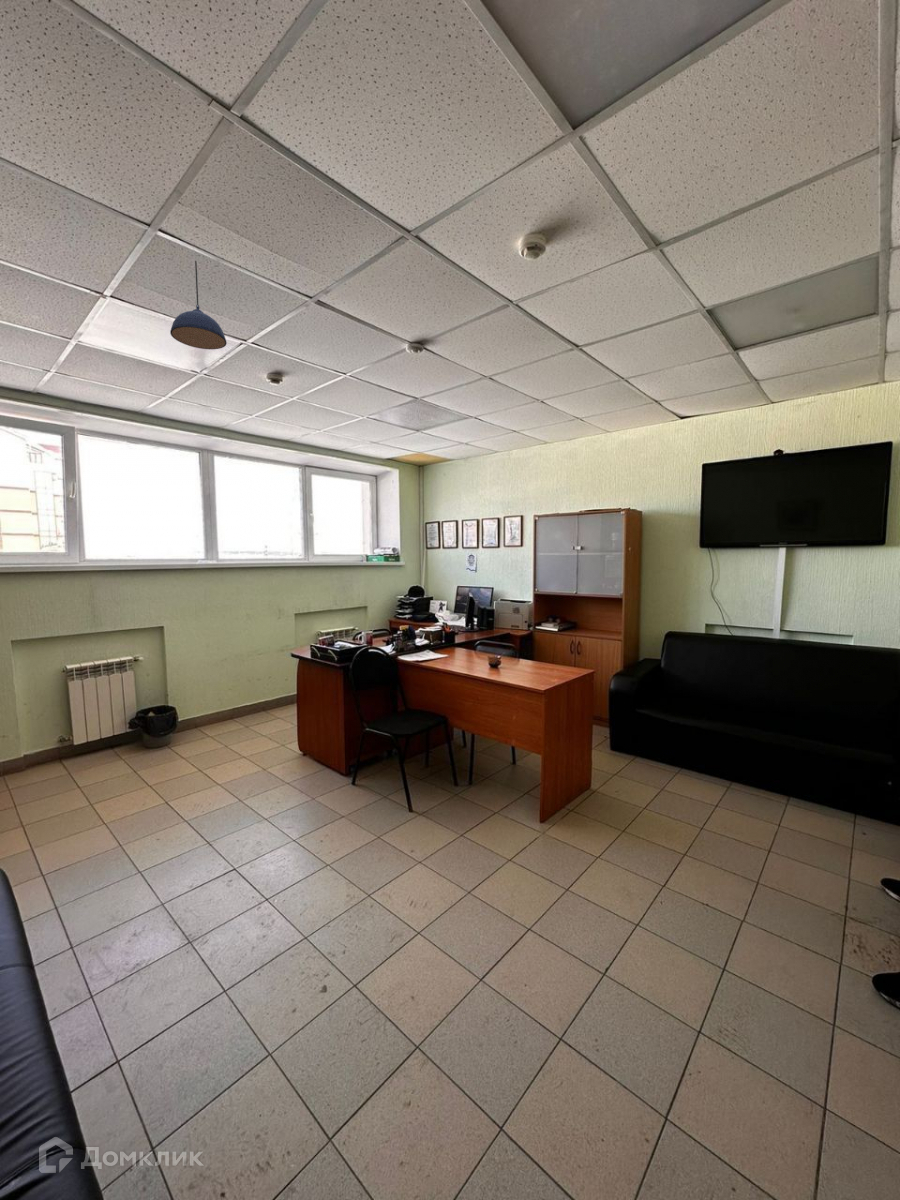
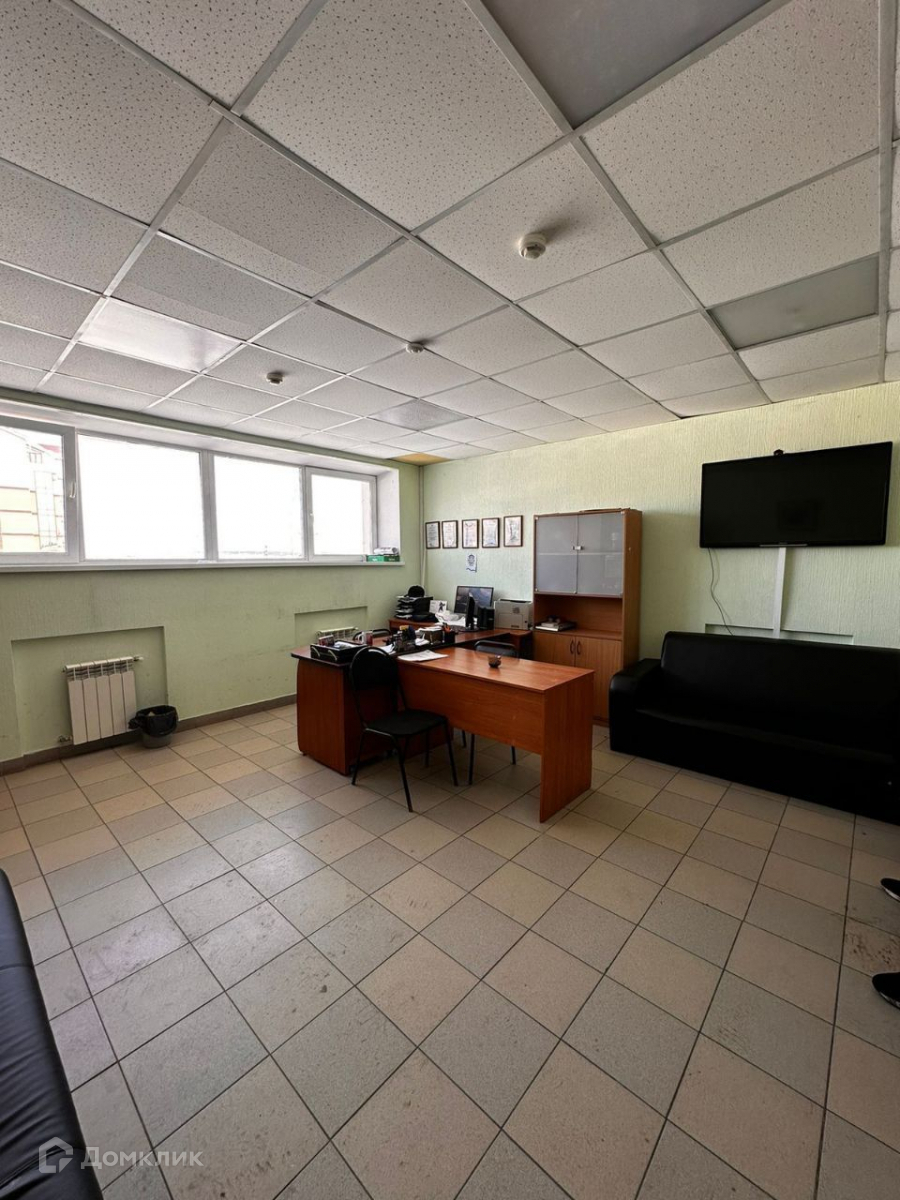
- pendant light [169,260,228,350]
